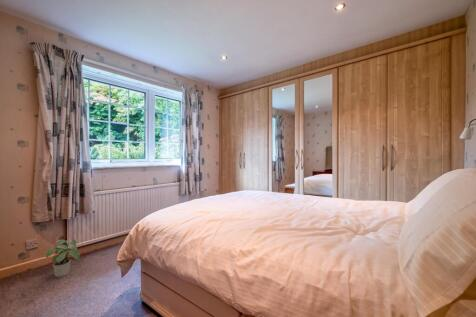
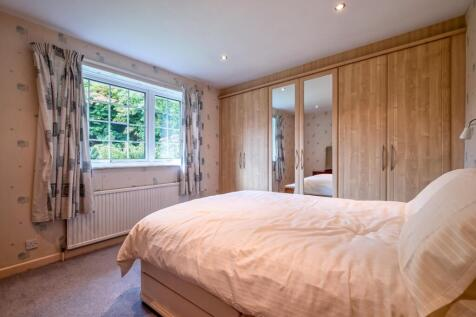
- potted plant [44,237,81,278]
